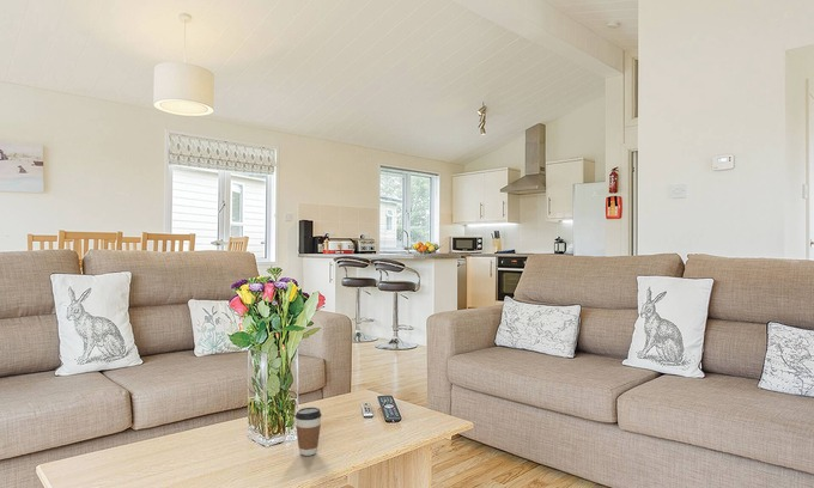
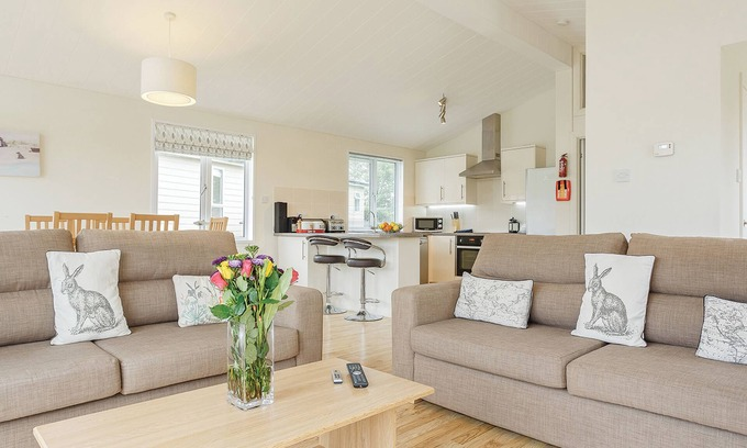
- coffee cup [294,407,322,457]
